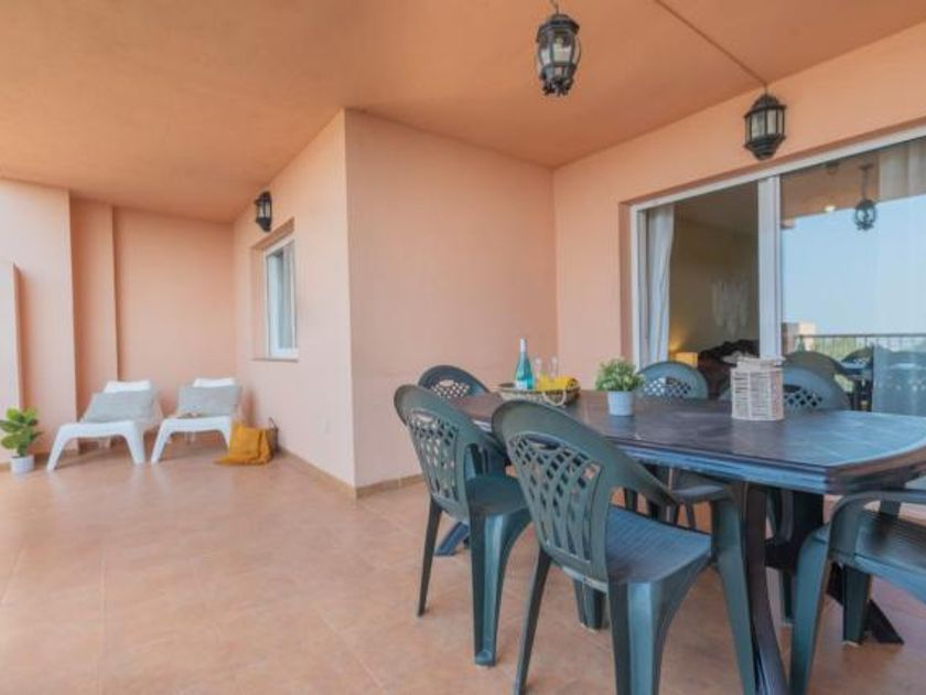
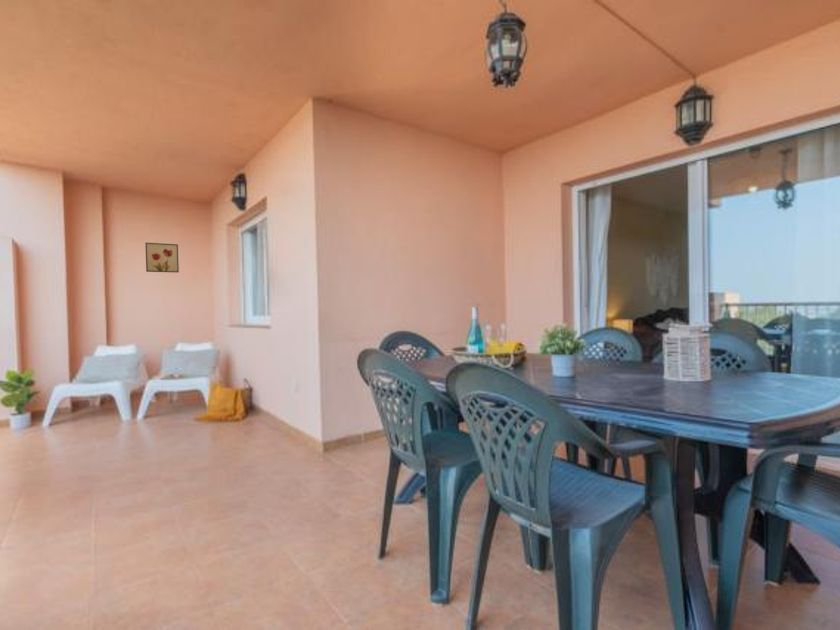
+ wall art [144,242,180,273]
